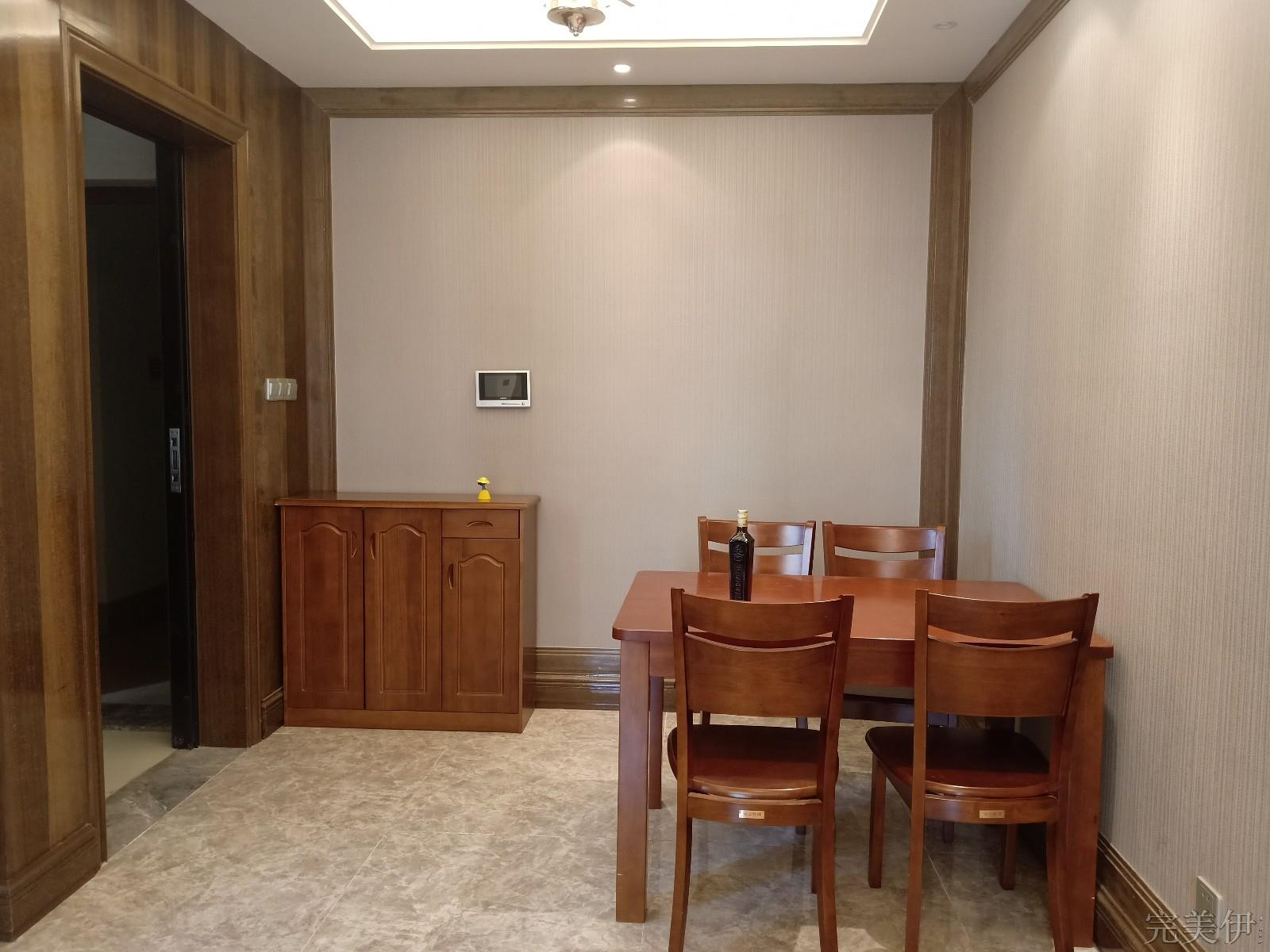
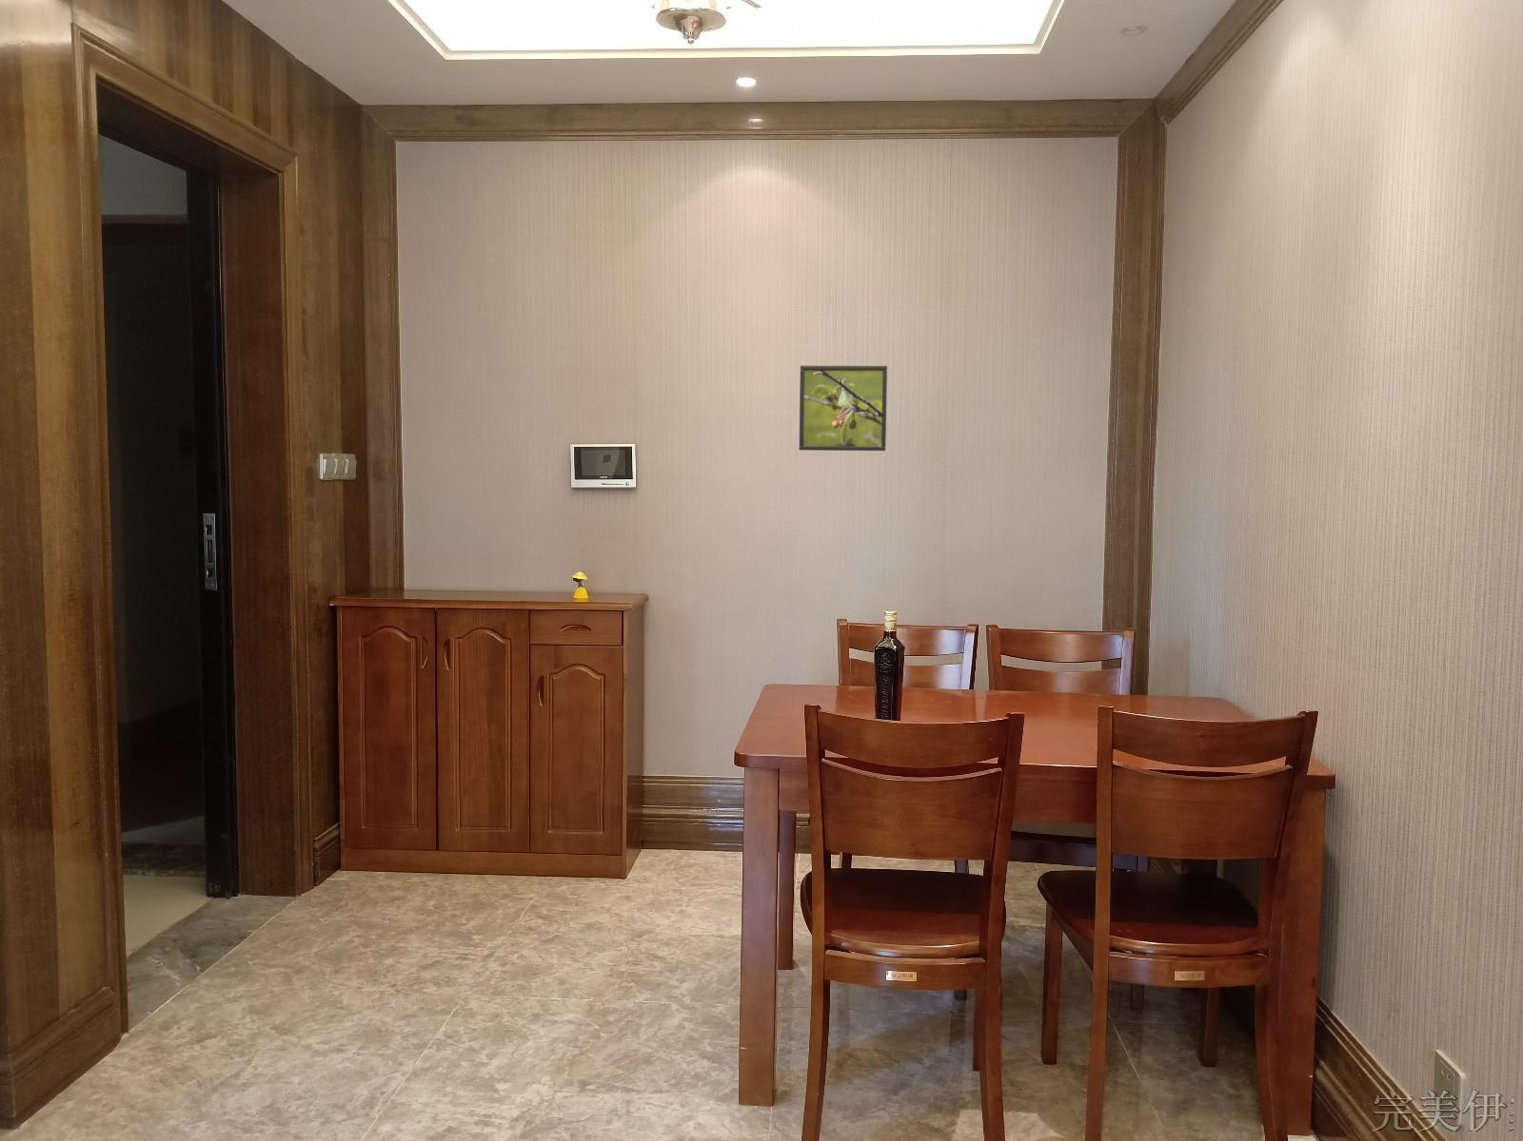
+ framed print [799,366,889,452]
